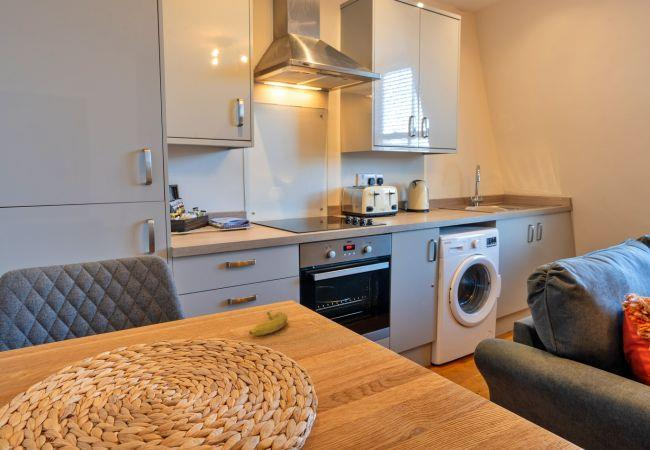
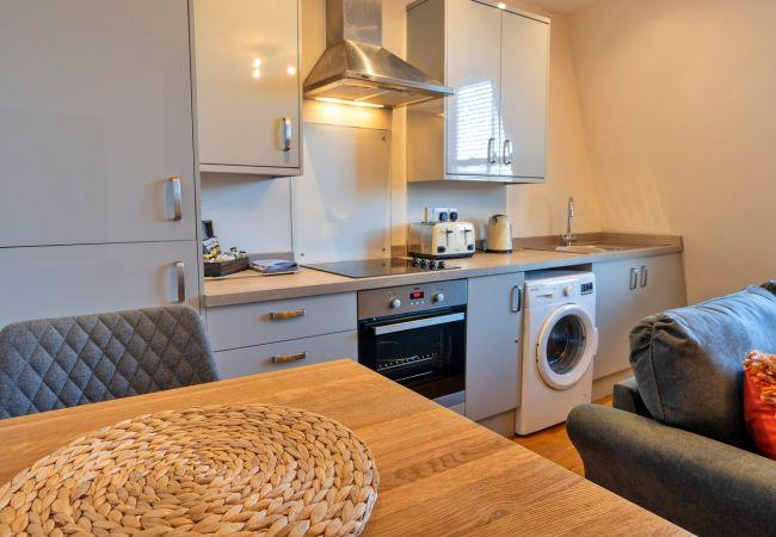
- banana [248,309,289,336]
